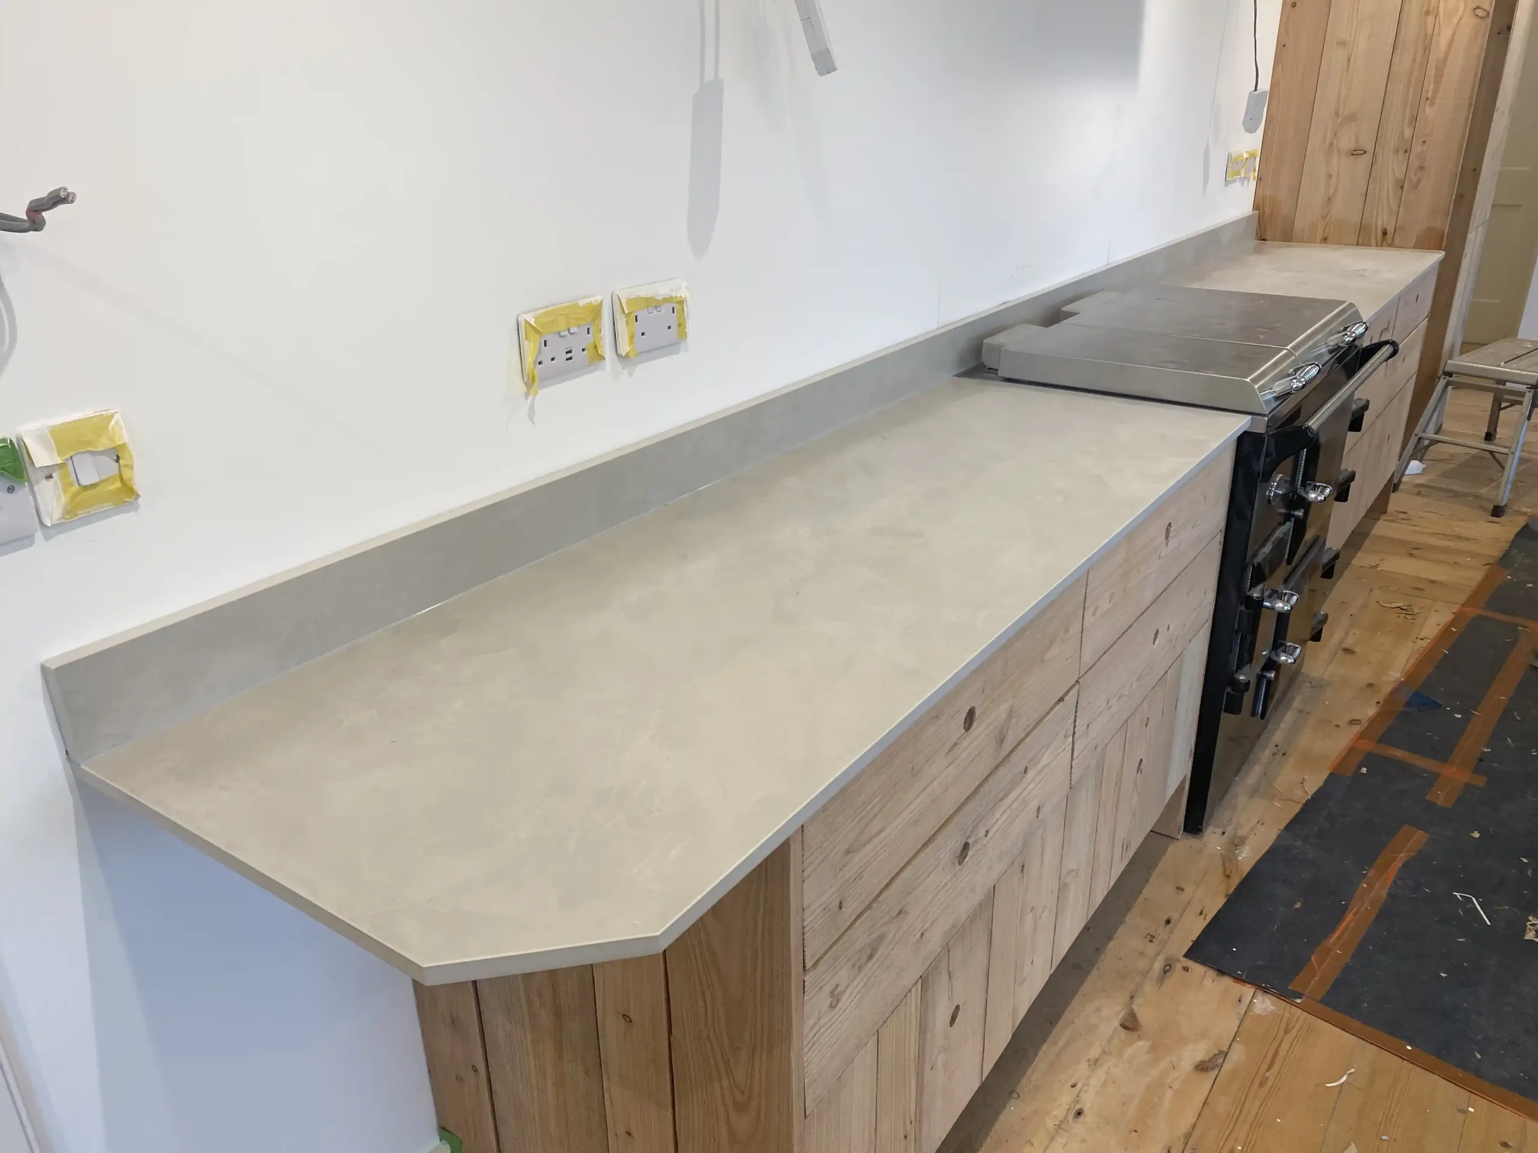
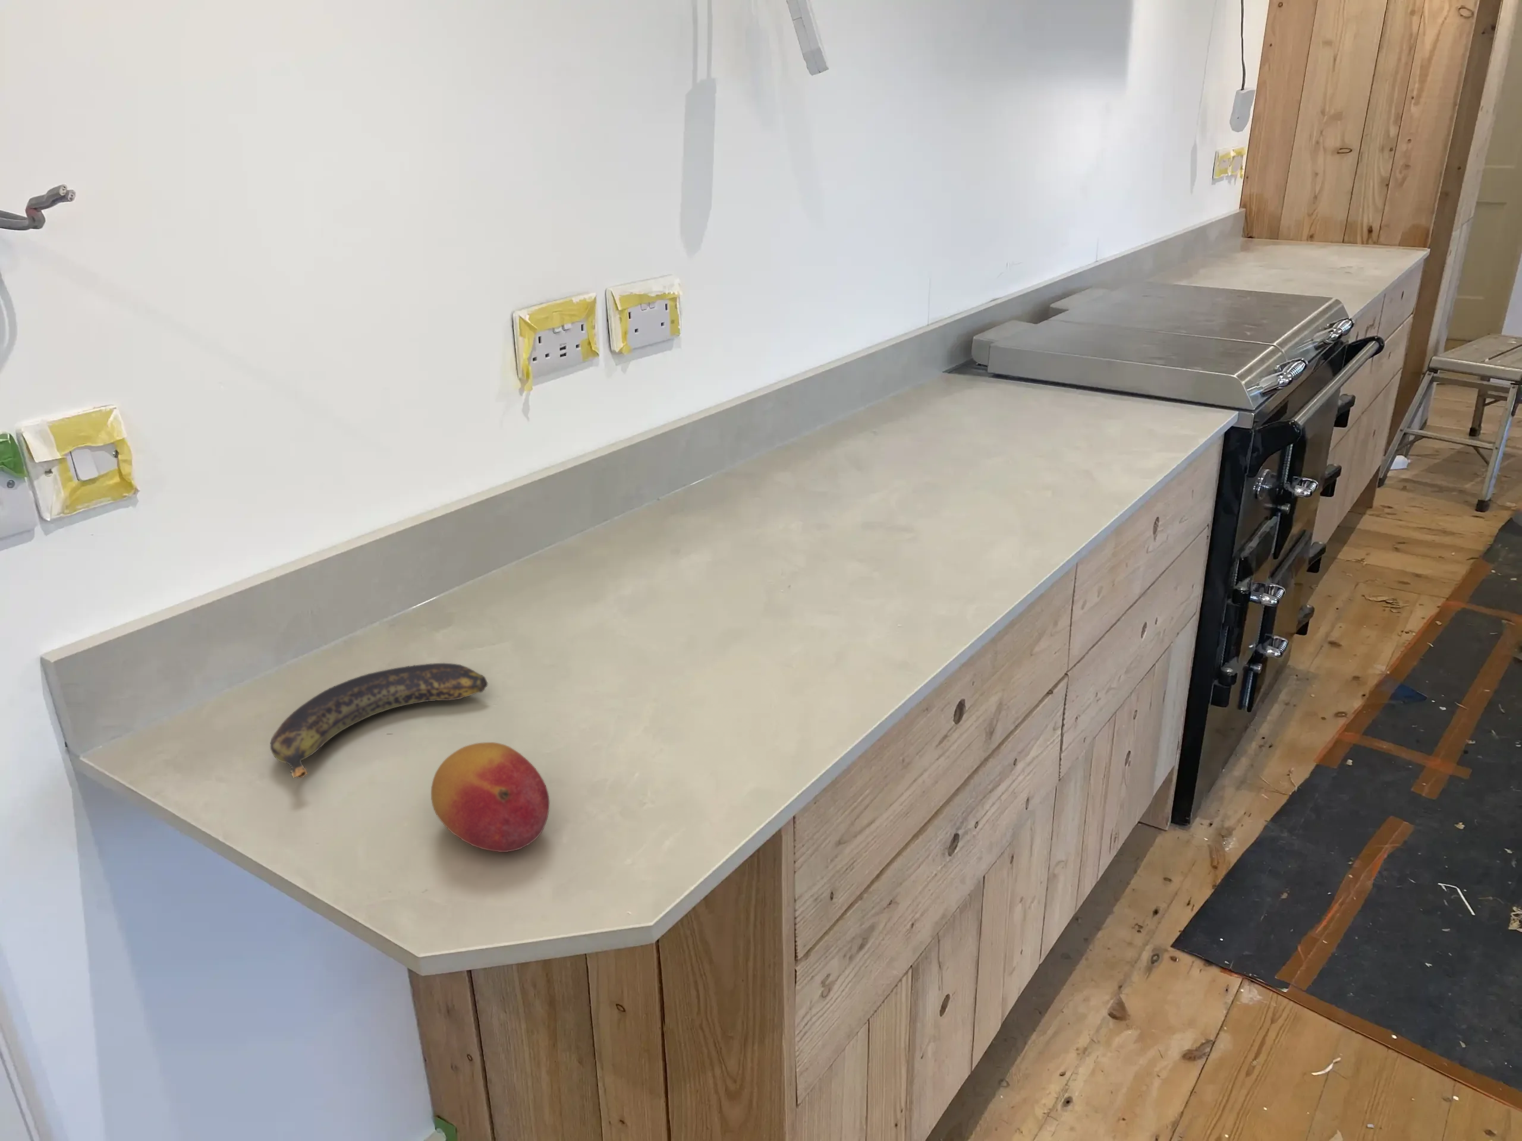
+ banana [270,663,488,779]
+ fruit [430,742,550,853]
